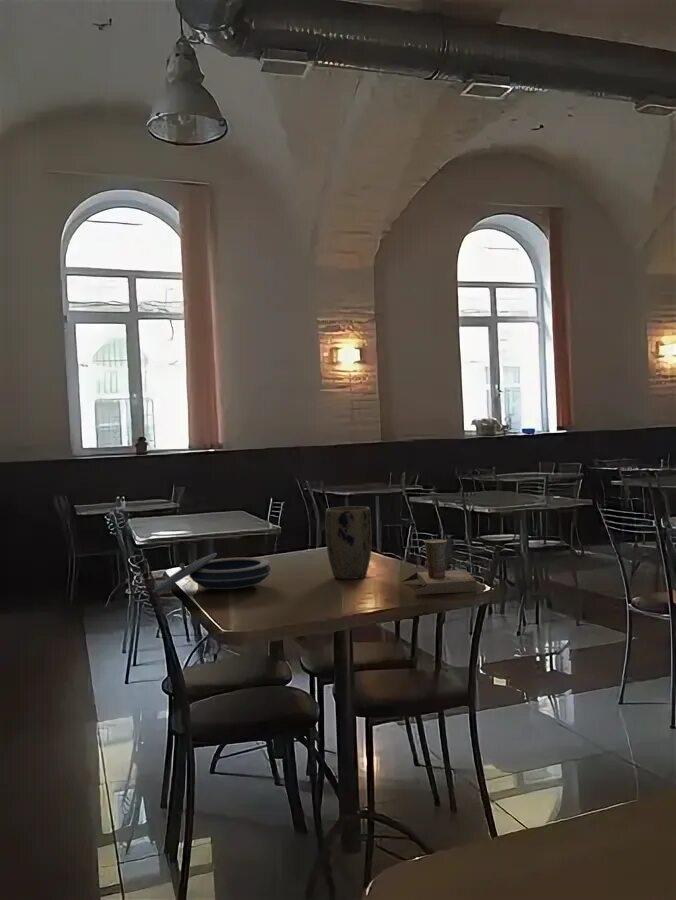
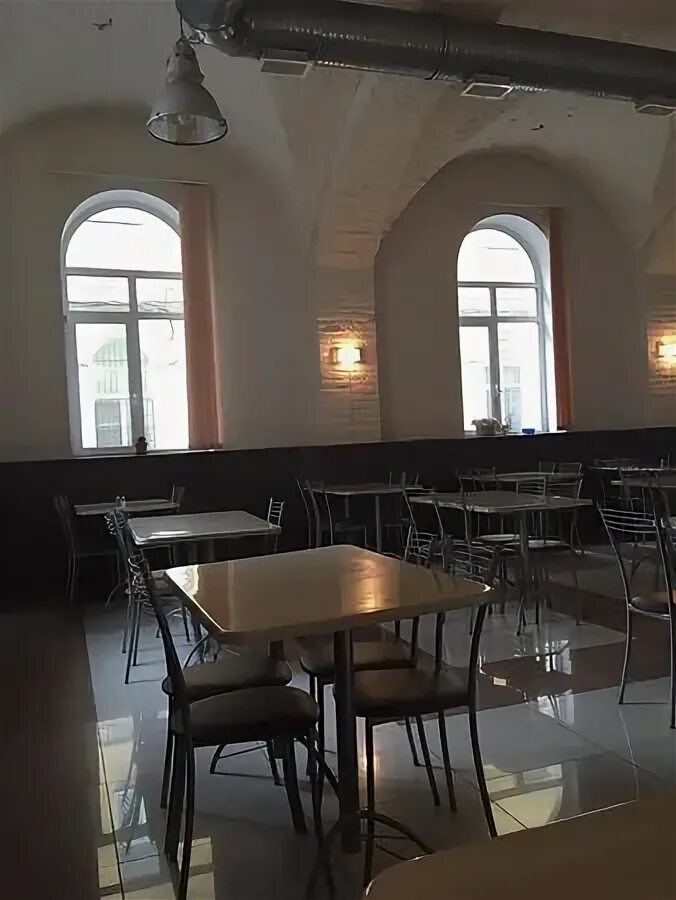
- bowl [153,552,273,593]
- cup [401,538,478,595]
- plant pot [324,505,373,580]
